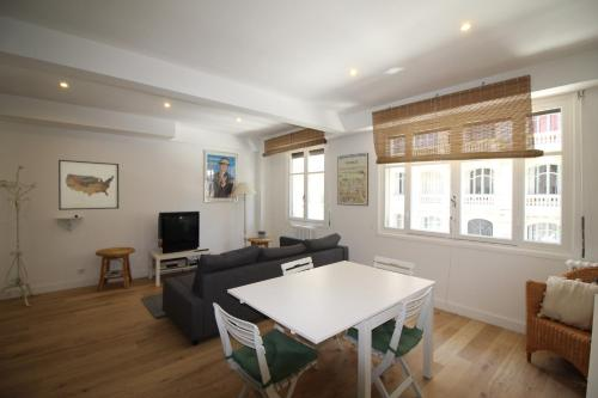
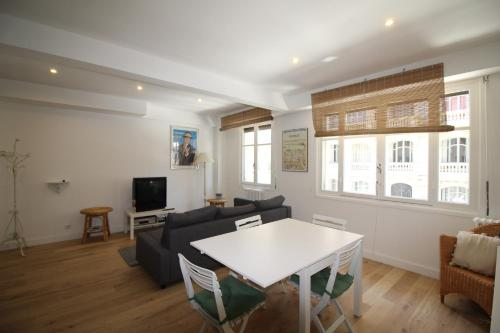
- wall art [57,159,120,212]
